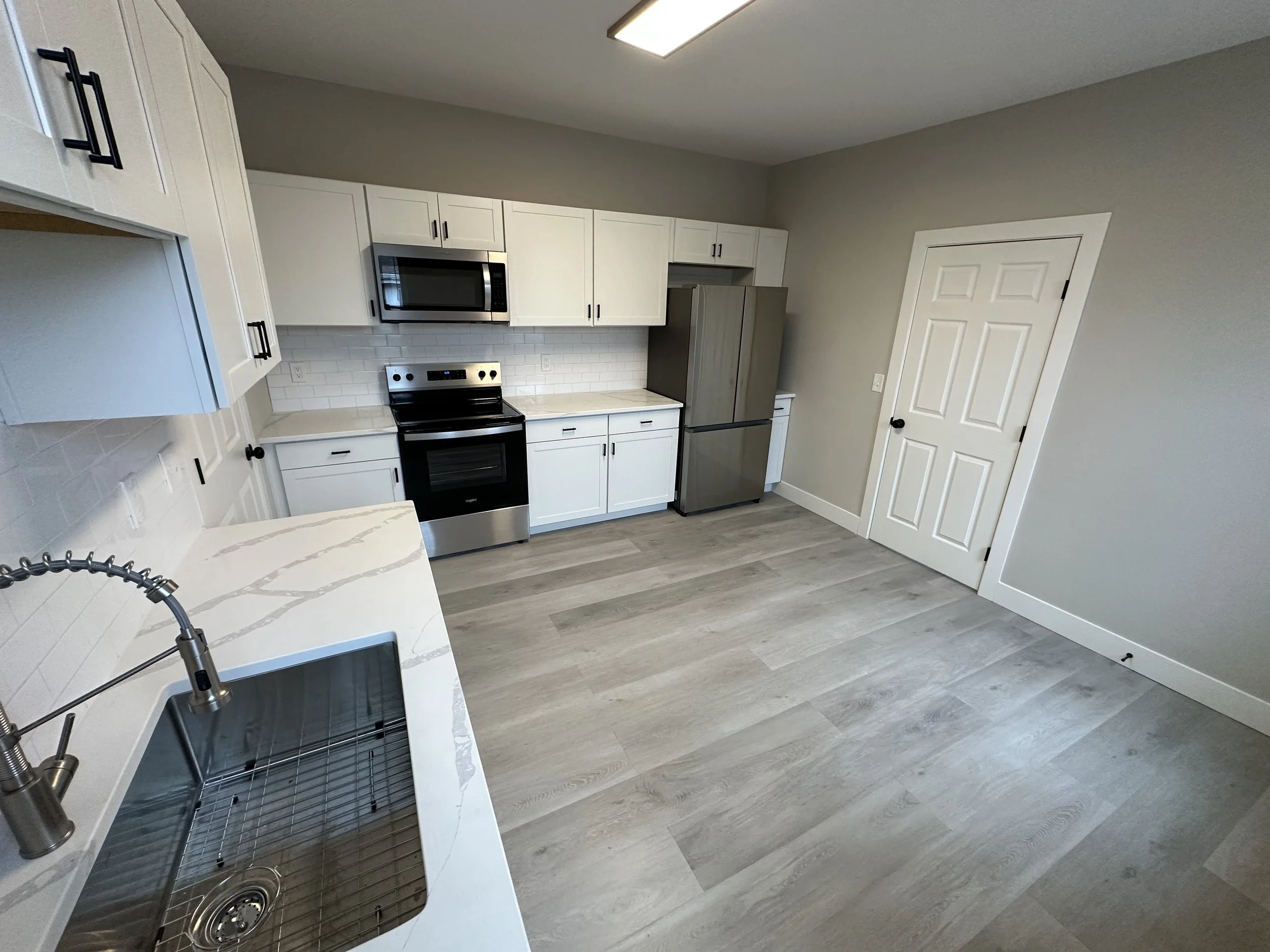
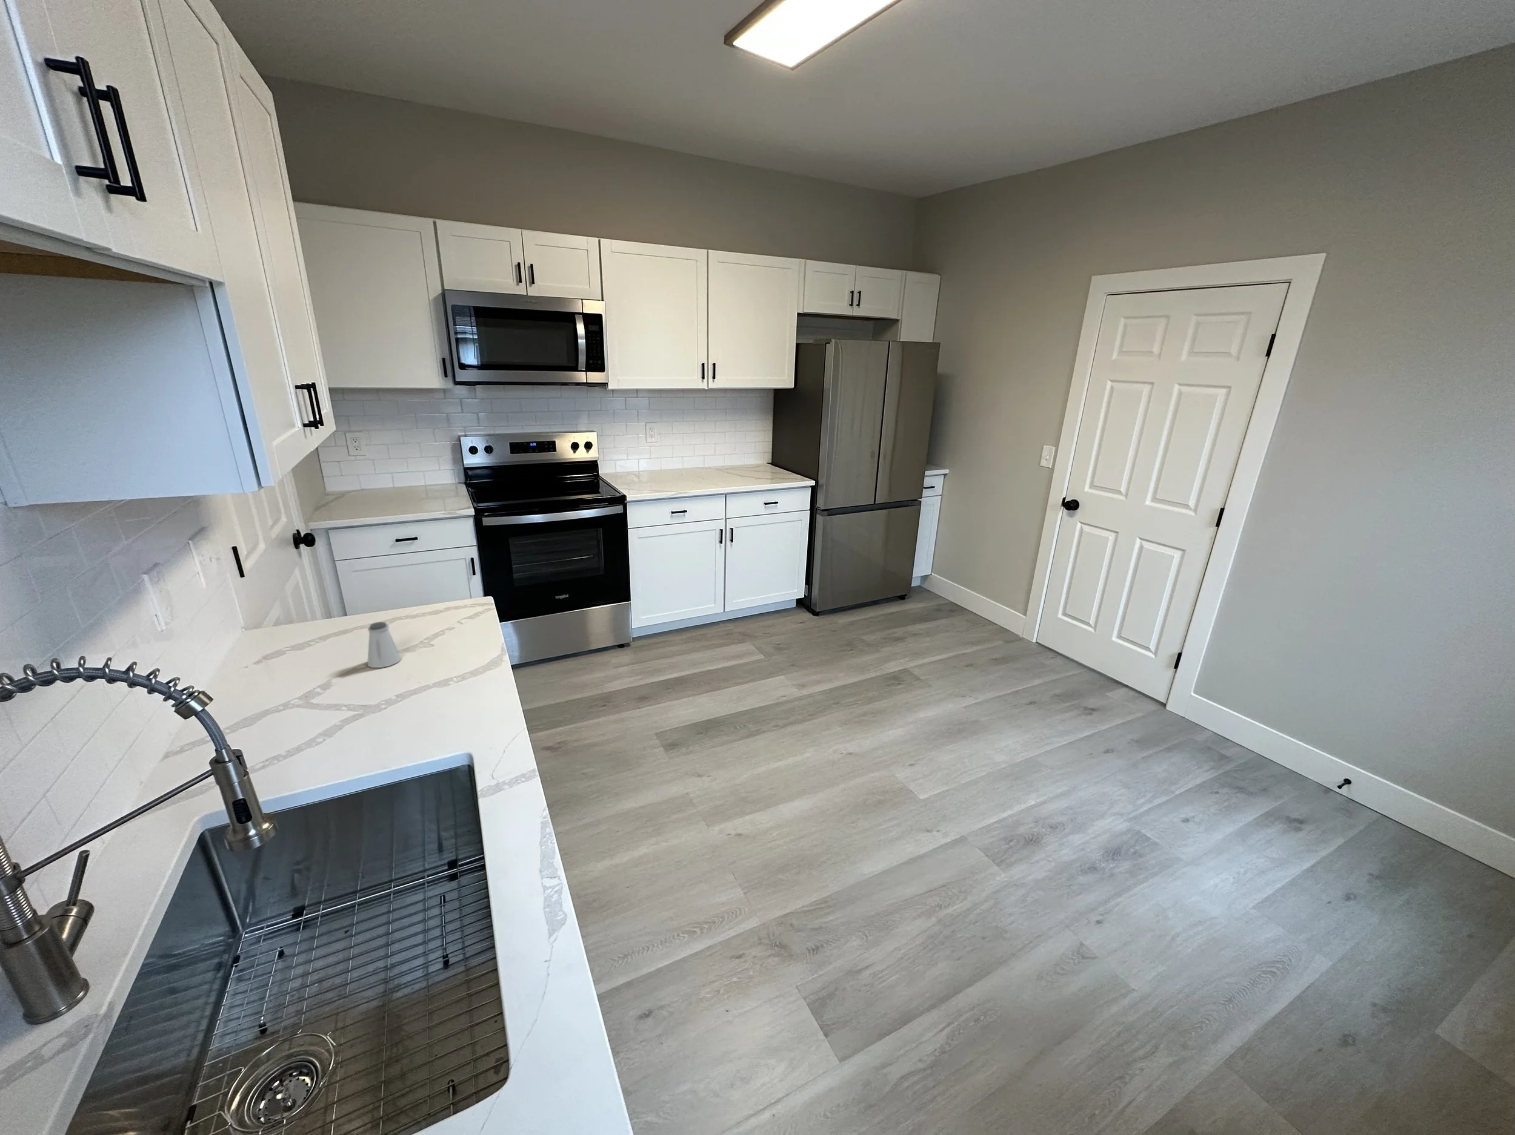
+ saltshaker [366,621,402,669]
